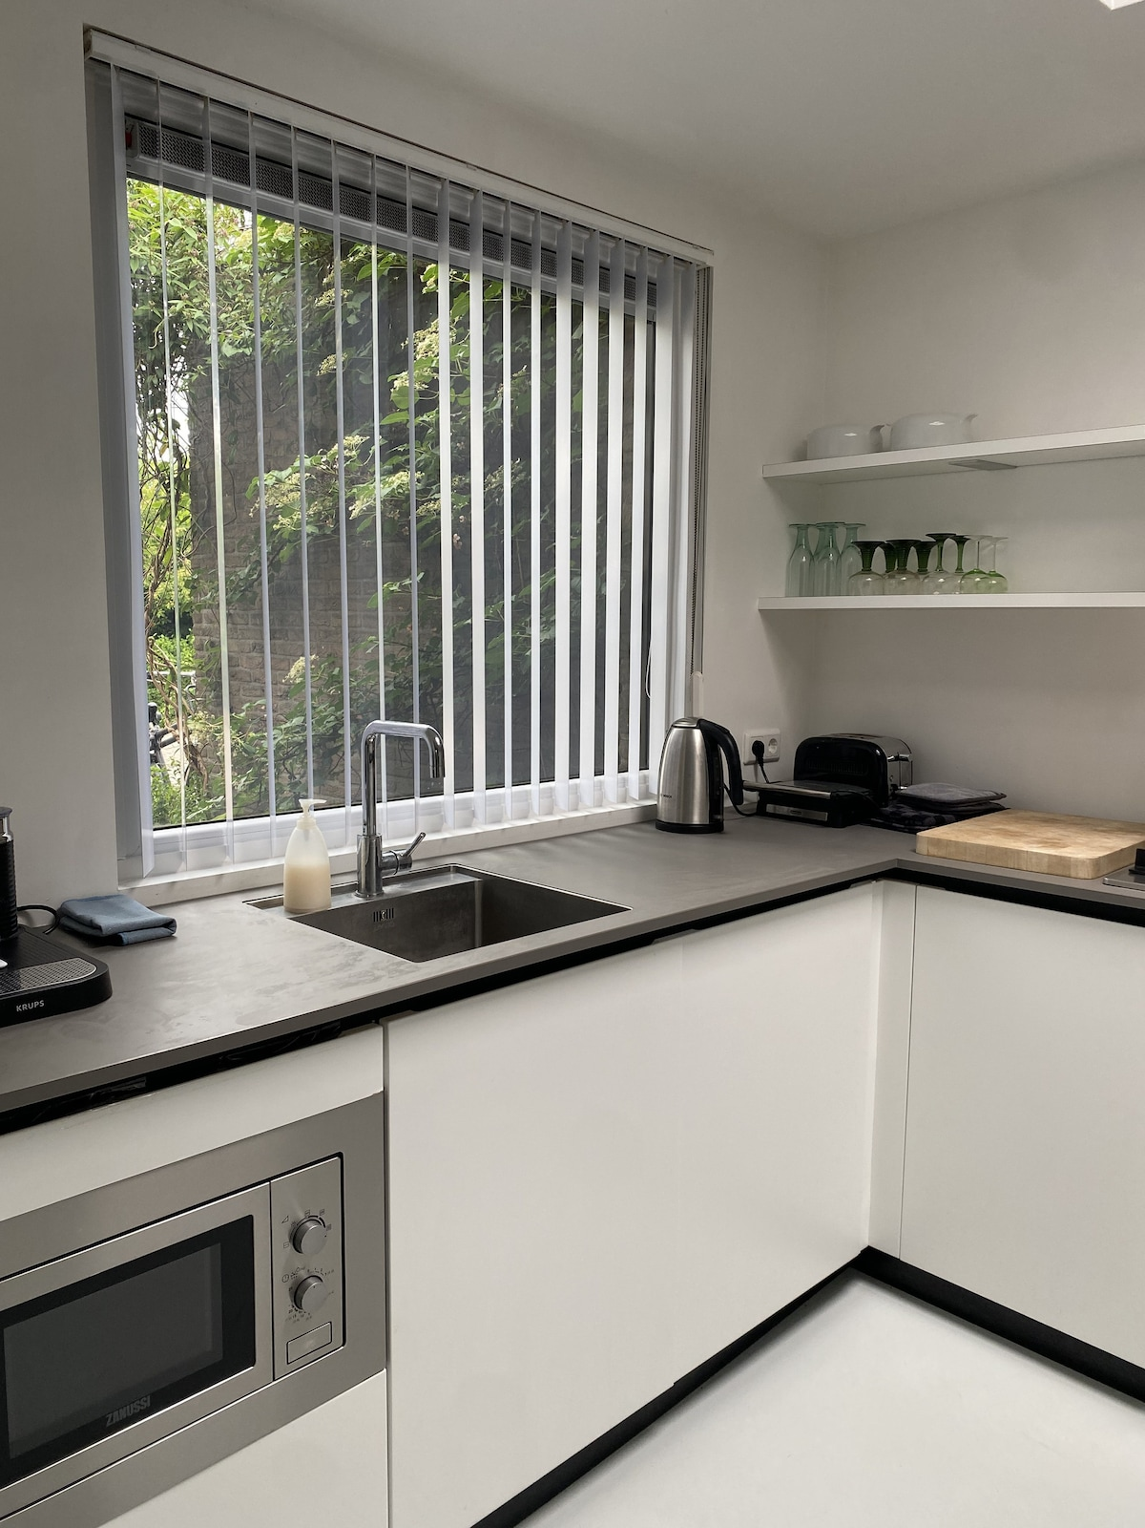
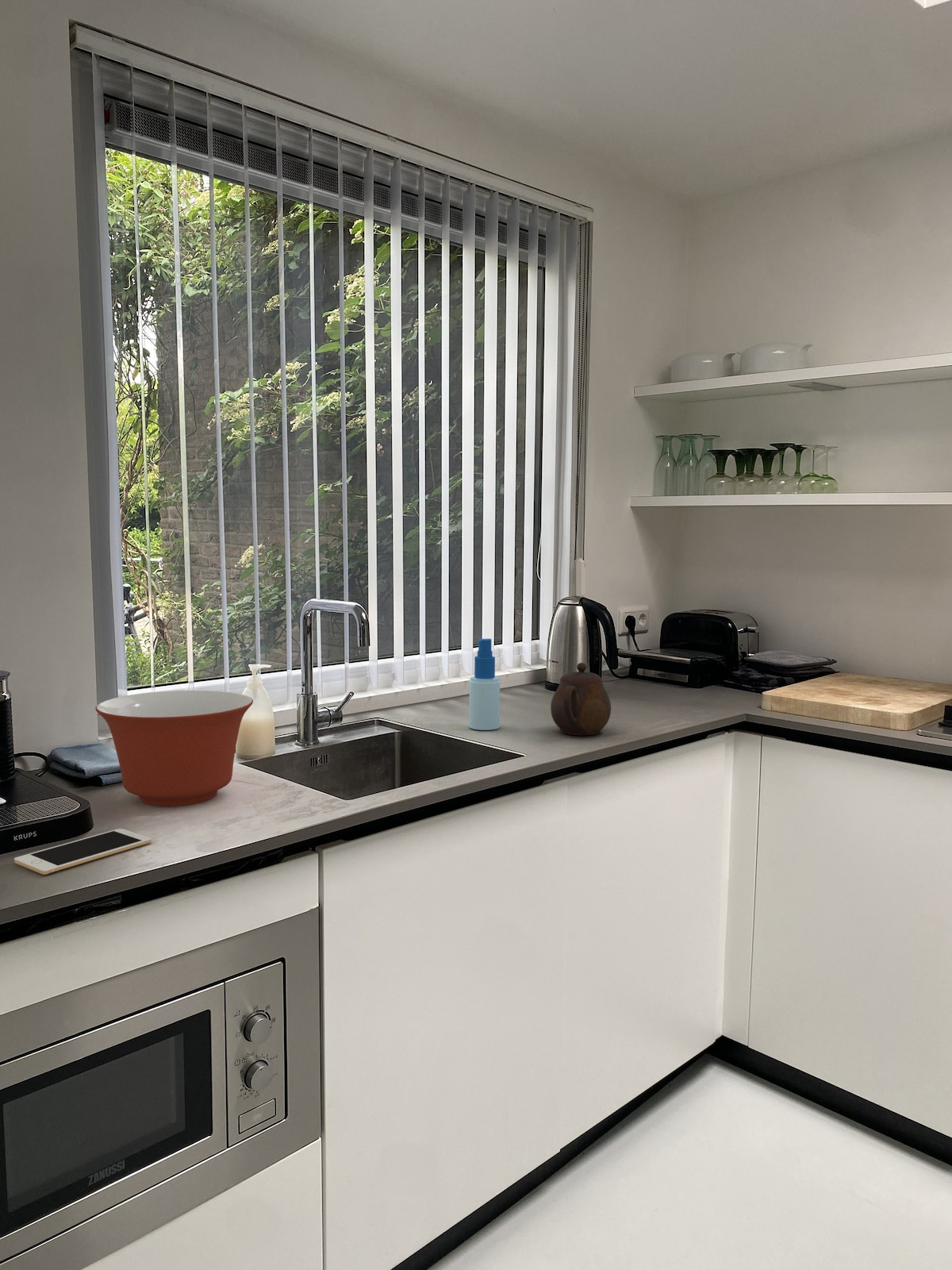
+ spray bottle [468,638,501,731]
+ teapot [550,662,612,737]
+ cell phone [13,828,152,876]
+ mixing bowl [95,690,254,807]
